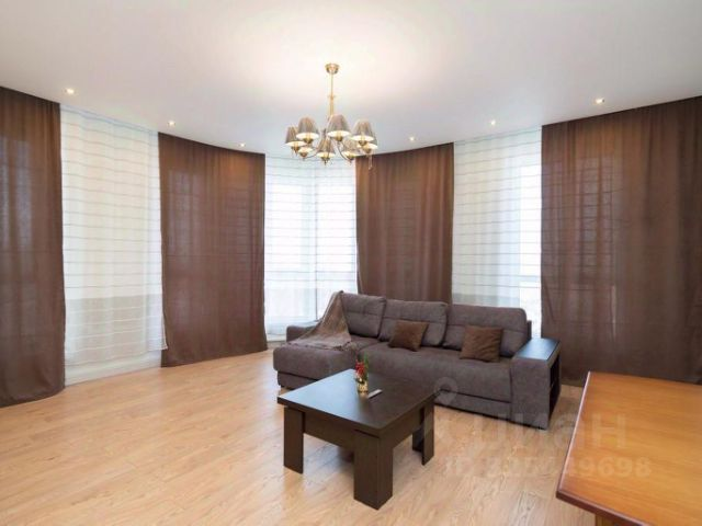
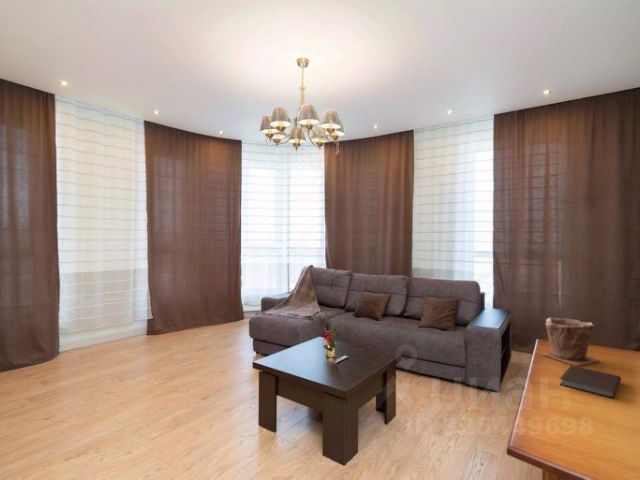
+ notebook [559,365,622,399]
+ plant pot [540,316,601,367]
